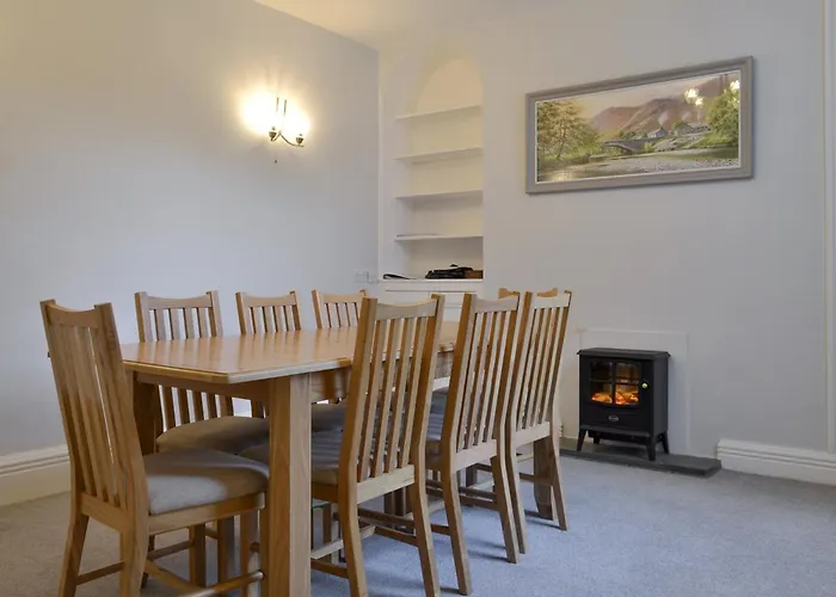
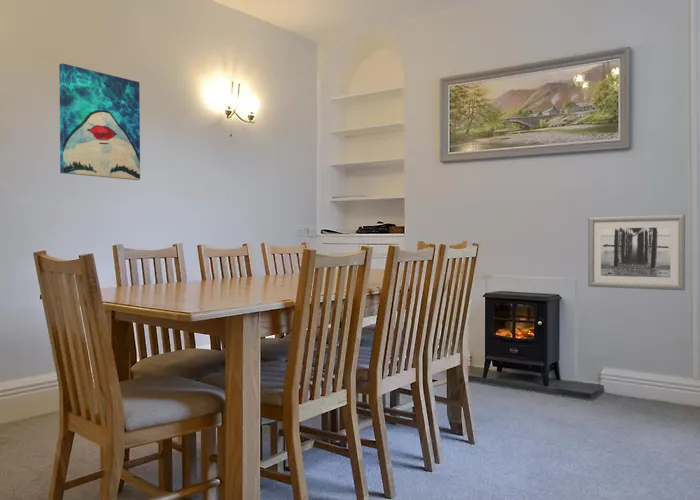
+ wall art [58,62,141,181]
+ wall art [587,214,686,291]
